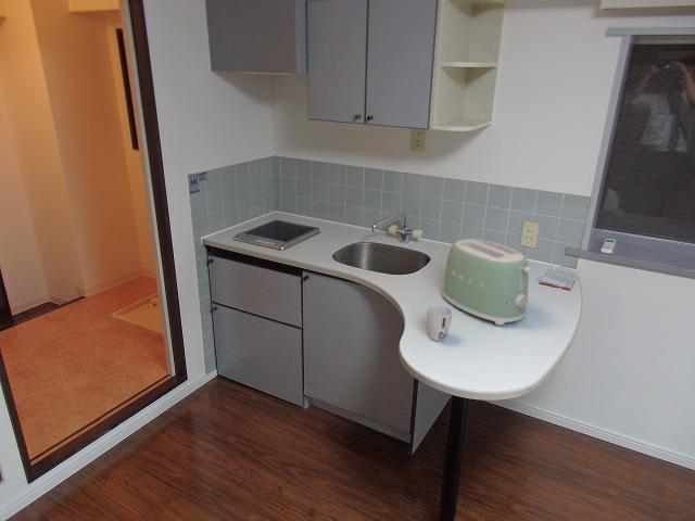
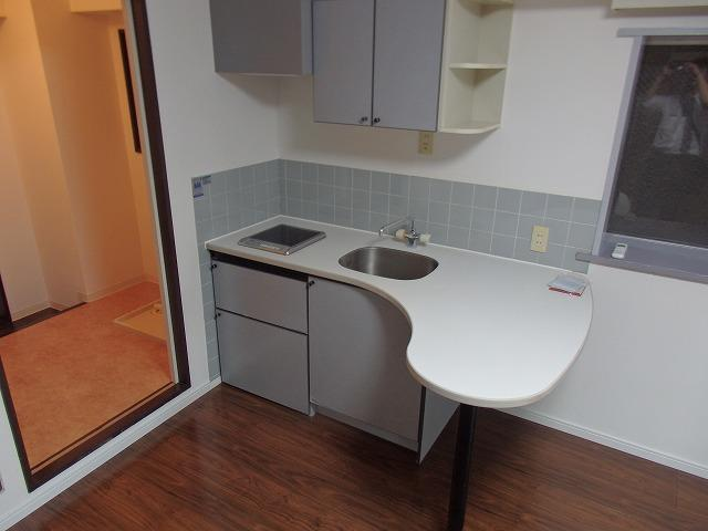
- toaster [441,238,532,327]
- cup [426,304,453,342]
